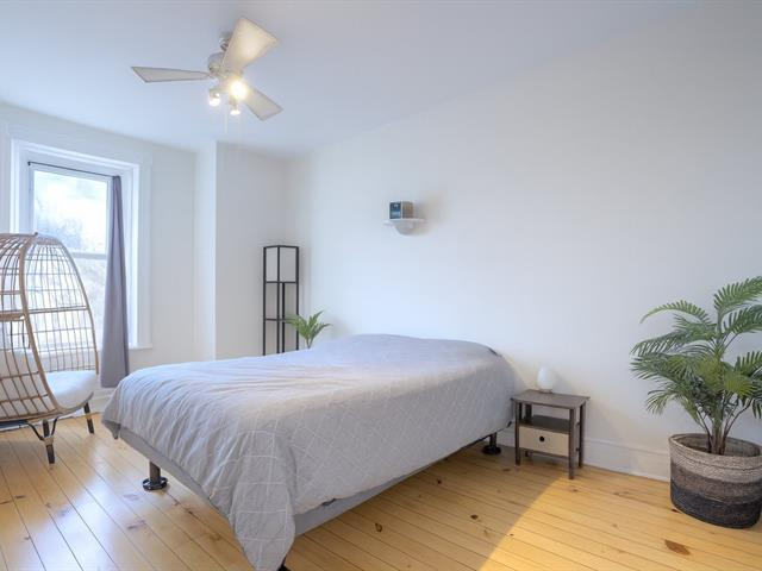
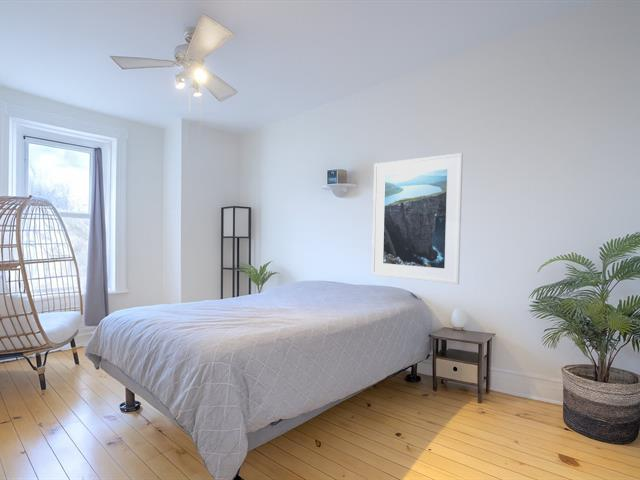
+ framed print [371,152,464,285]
